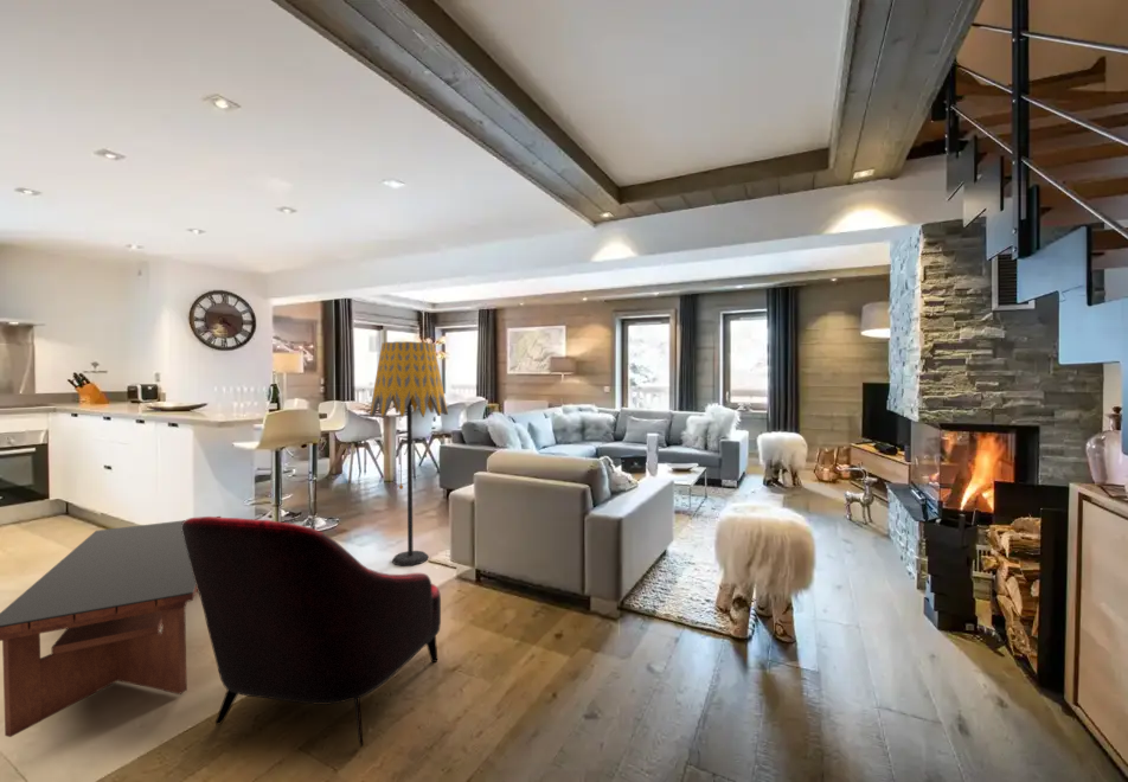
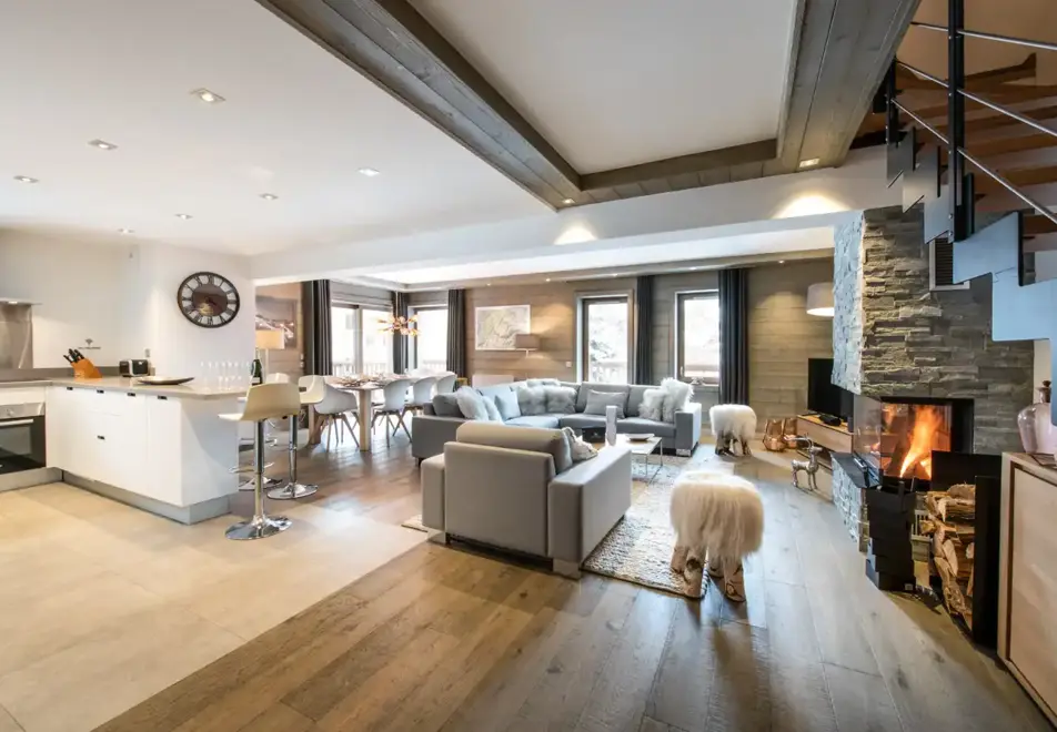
- armchair [181,515,442,748]
- coffee table [0,515,222,738]
- floor lamp [368,340,449,566]
